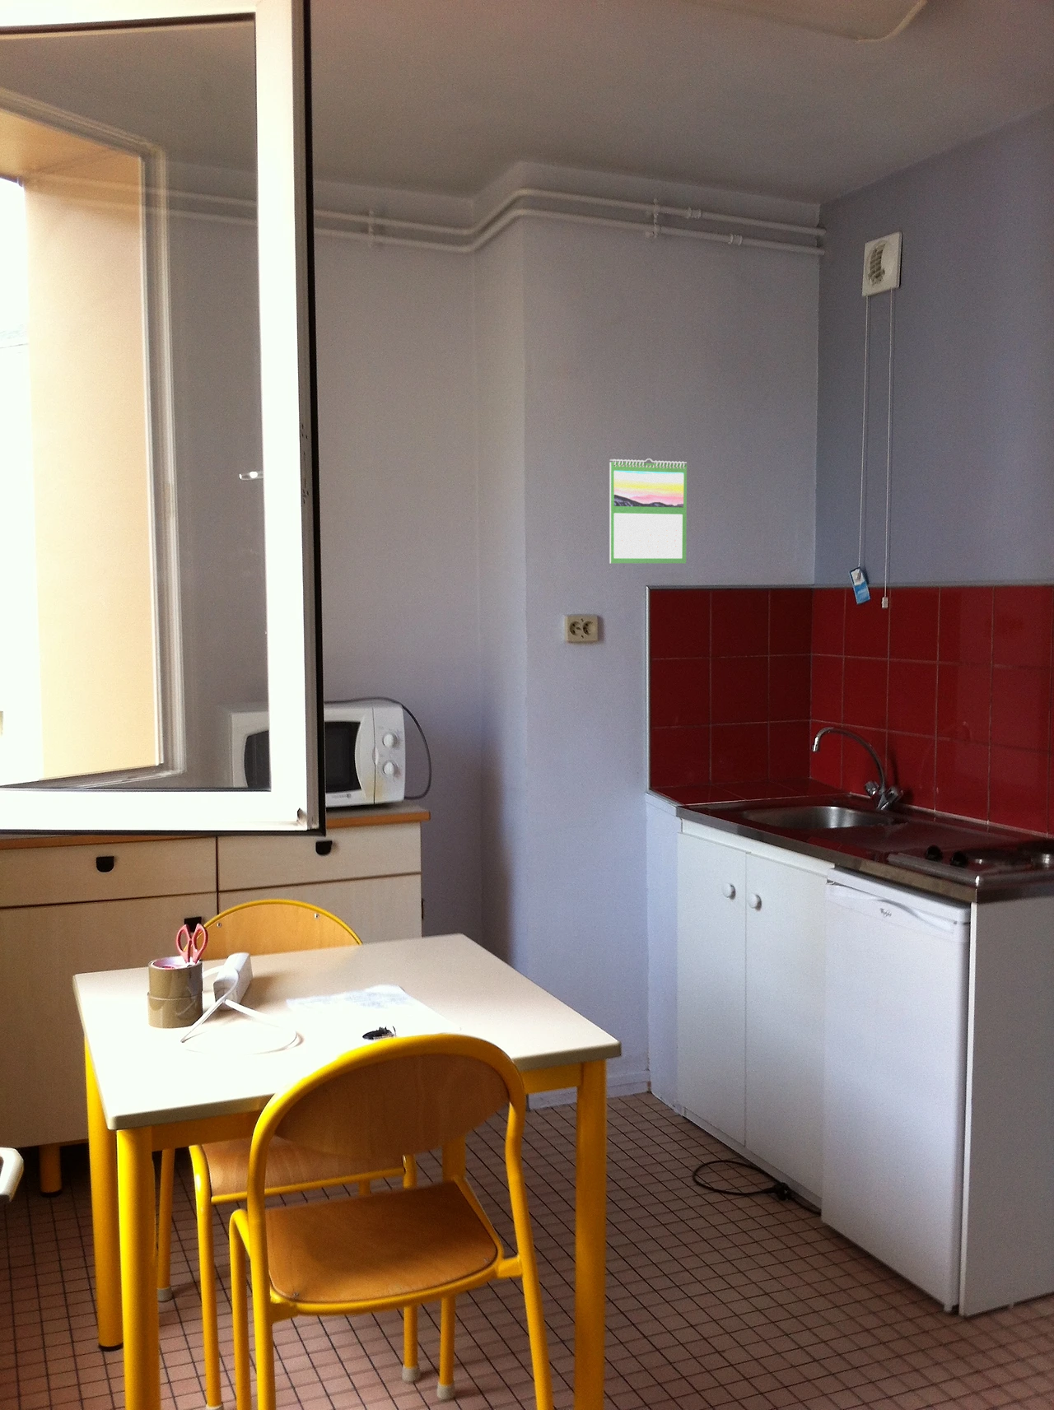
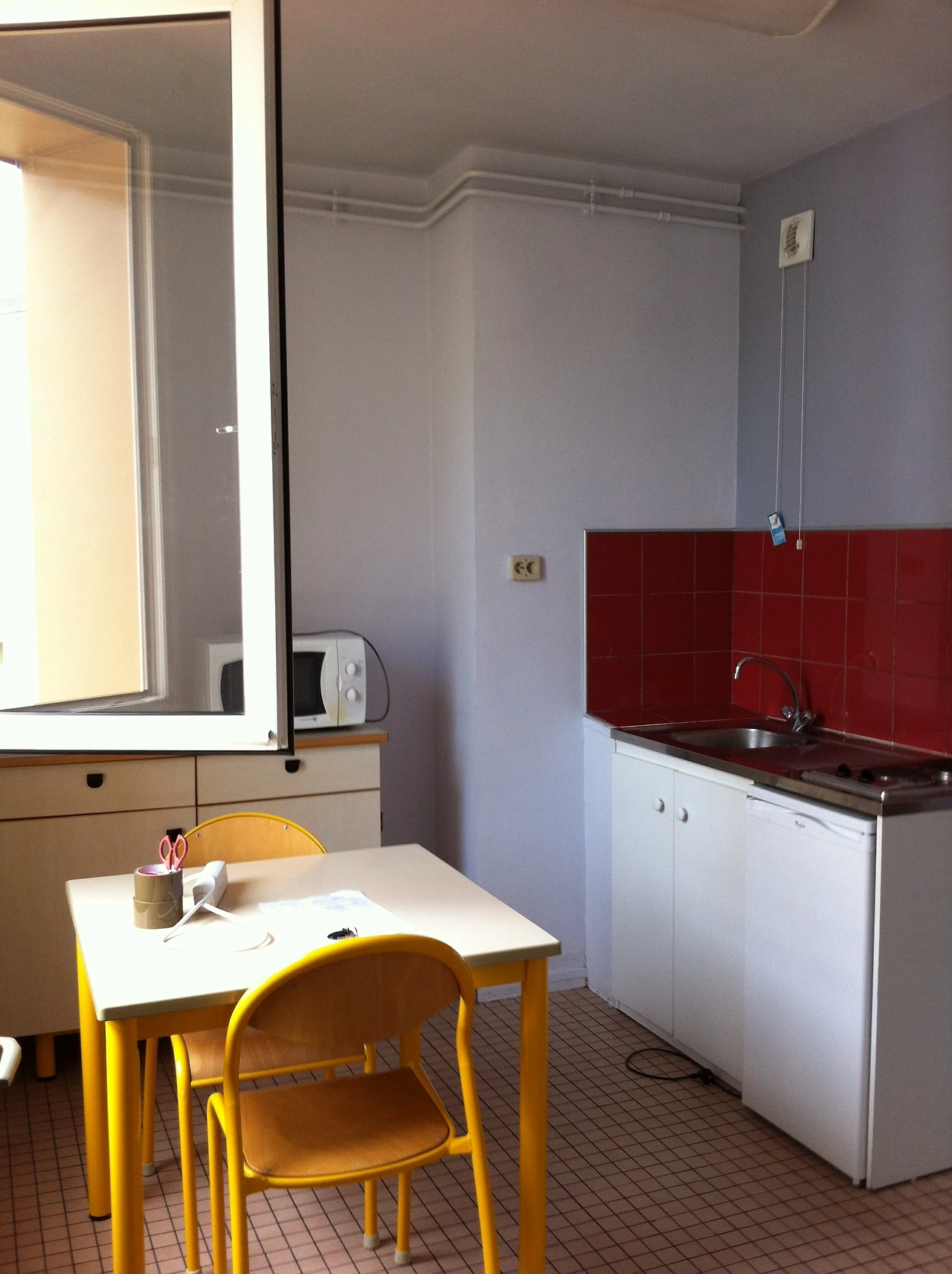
- calendar [609,458,688,563]
